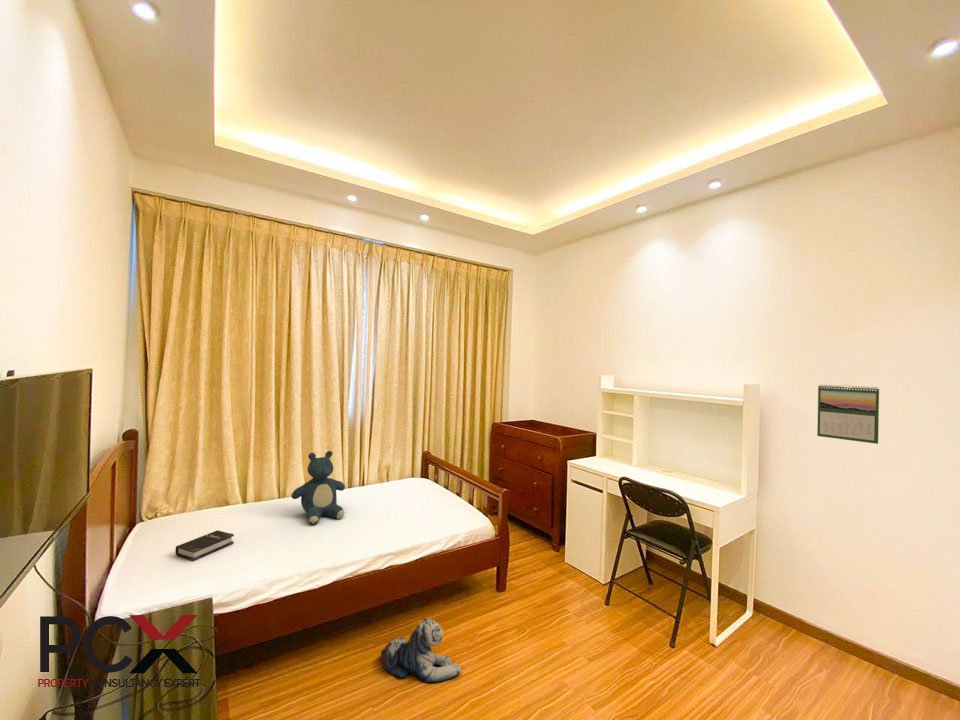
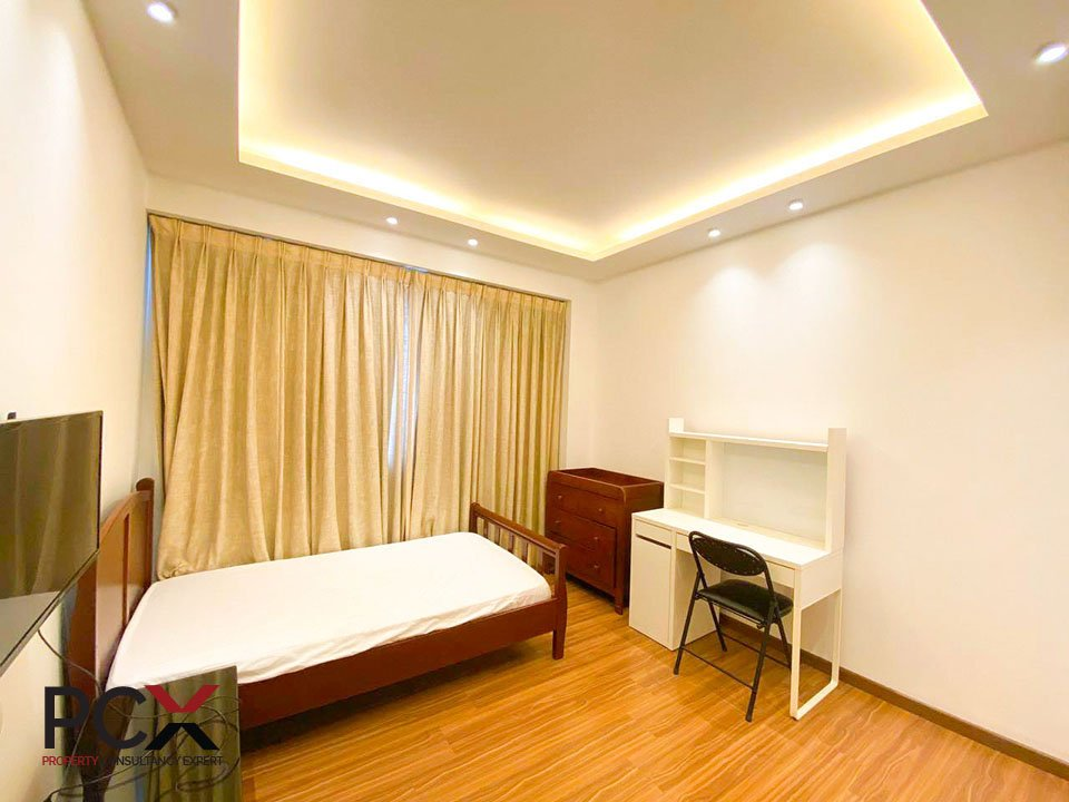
- teddy bear [291,450,346,526]
- calendar [816,383,880,445]
- plush toy [380,617,462,684]
- hardback book [174,529,235,562]
